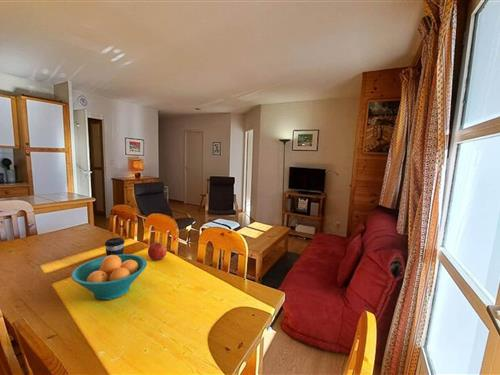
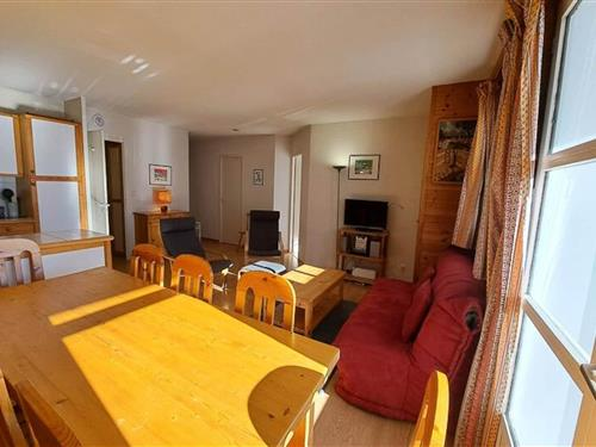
- coffee cup [104,237,125,256]
- apple [147,241,168,261]
- fruit bowl [70,253,148,301]
